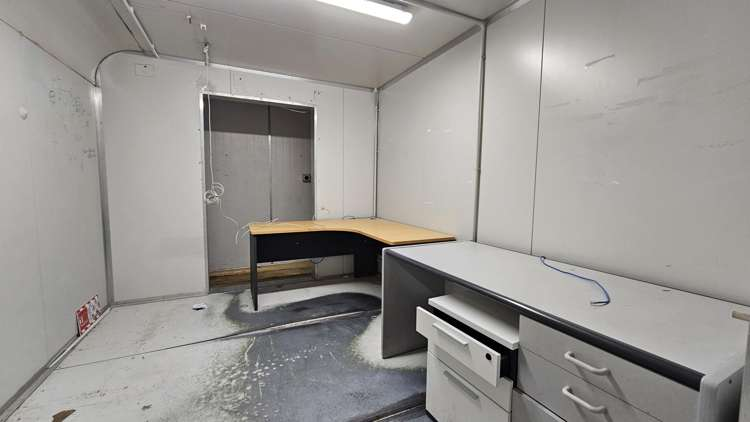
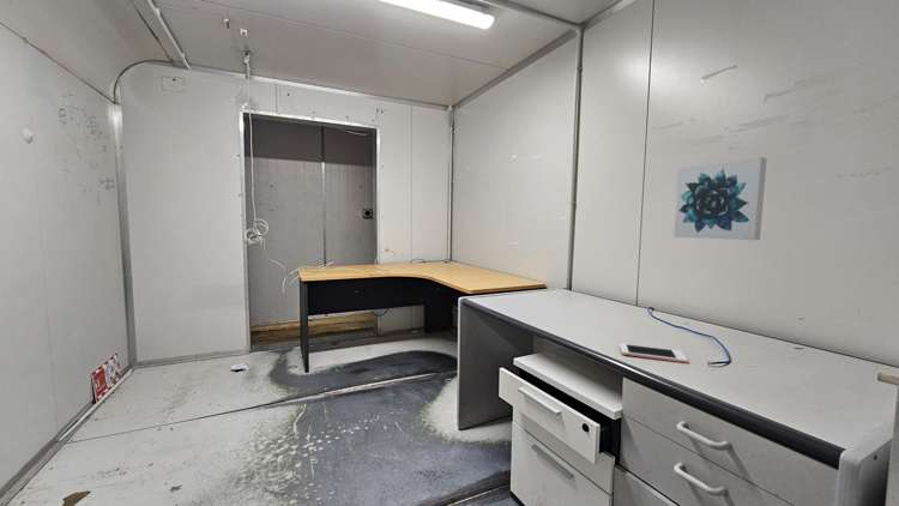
+ wall art [672,156,768,241]
+ cell phone [619,343,689,365]
